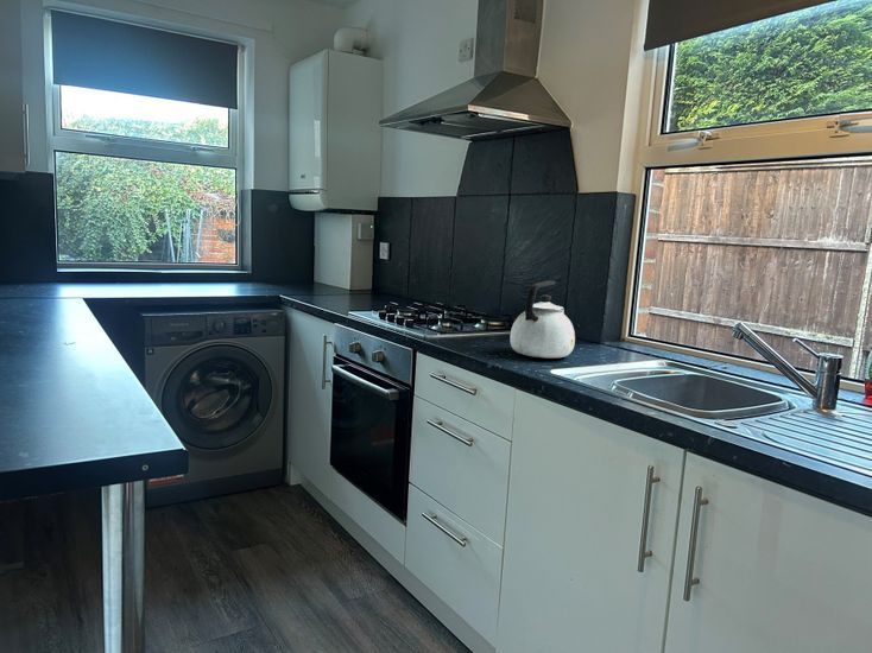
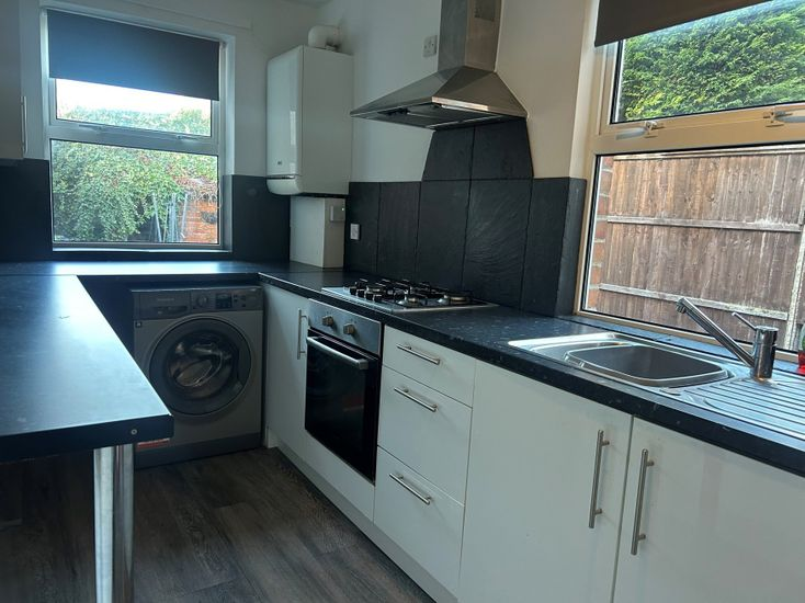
- kettle [508,279,576,360]
